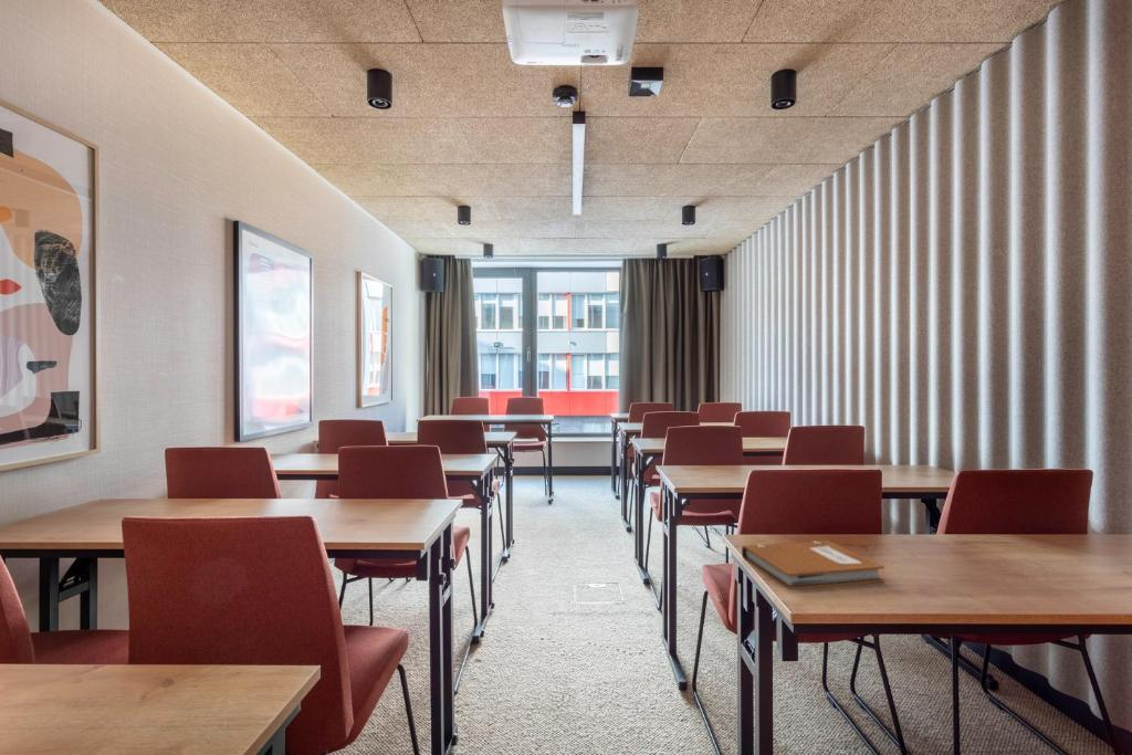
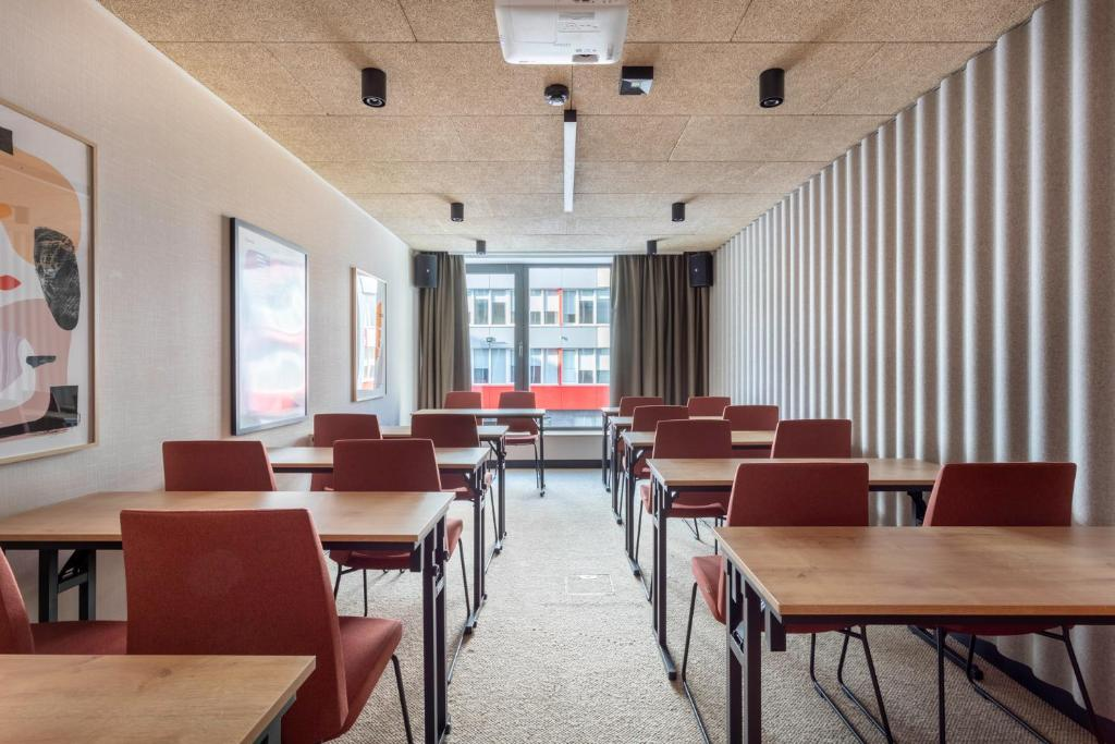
- notebook [741,539,885,590]
